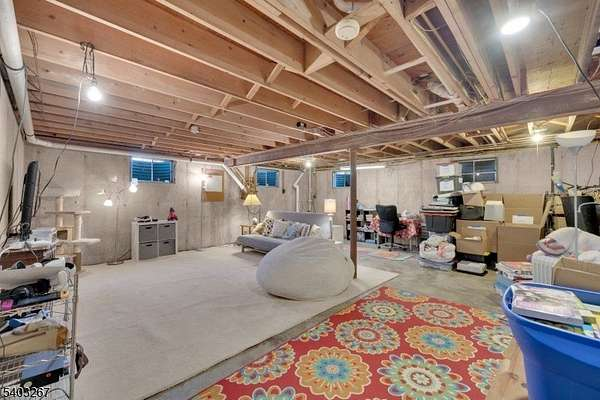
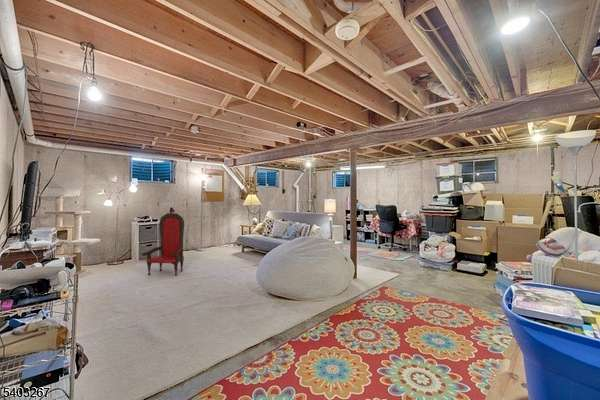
+ armchair [141,212,185,277]
